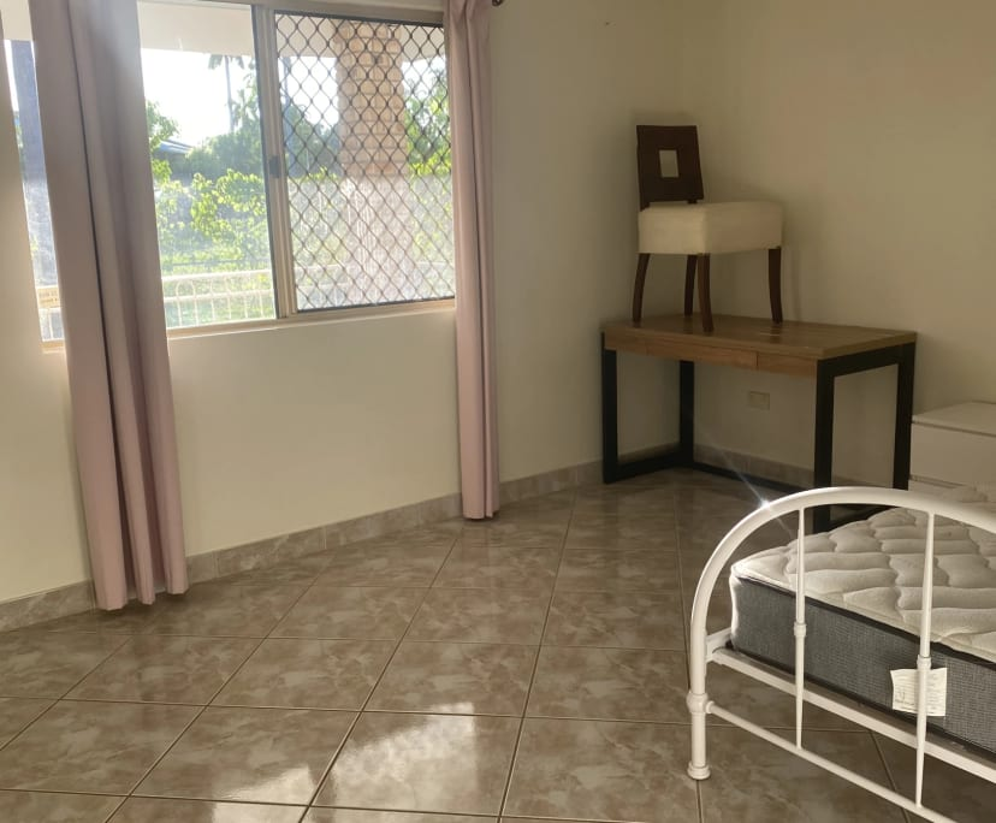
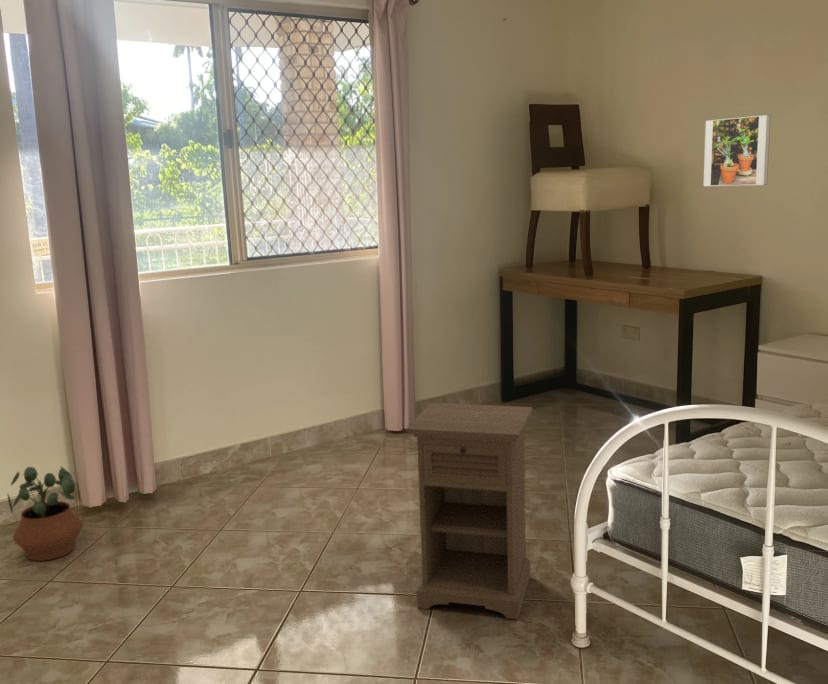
+ nightstand [405,402,533,620]
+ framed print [702,114,772,187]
+ potted plant [6,465,84,562]
